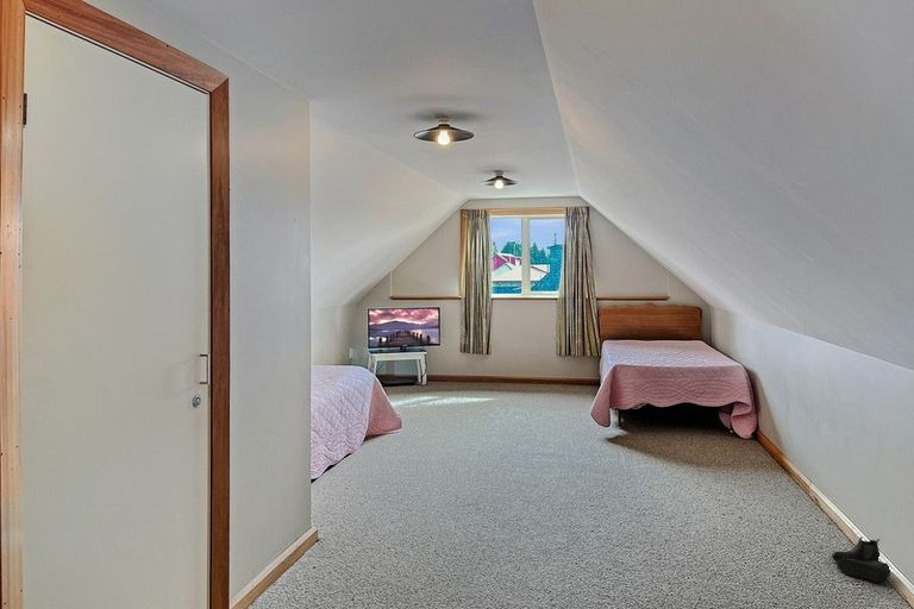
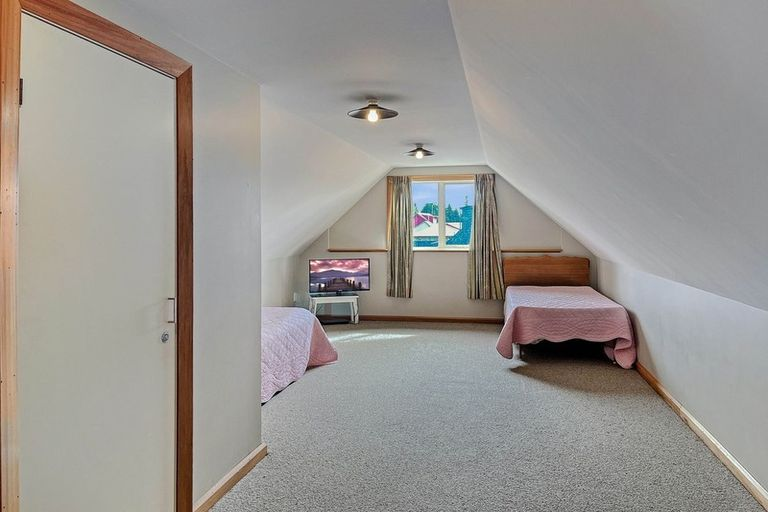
- boots [831,535,893,583]
